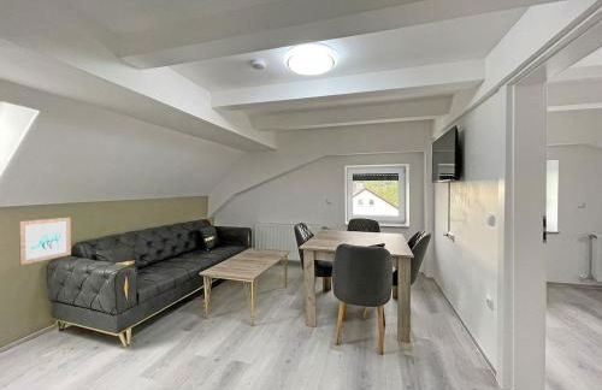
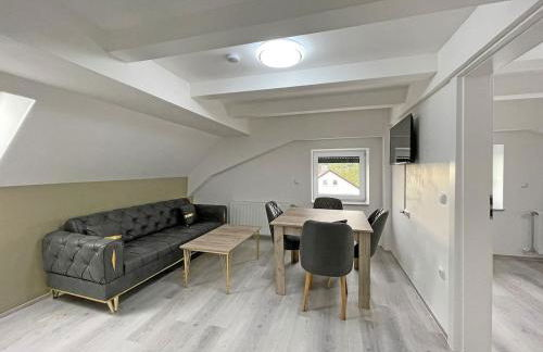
- wall art [18,217,72,266]
